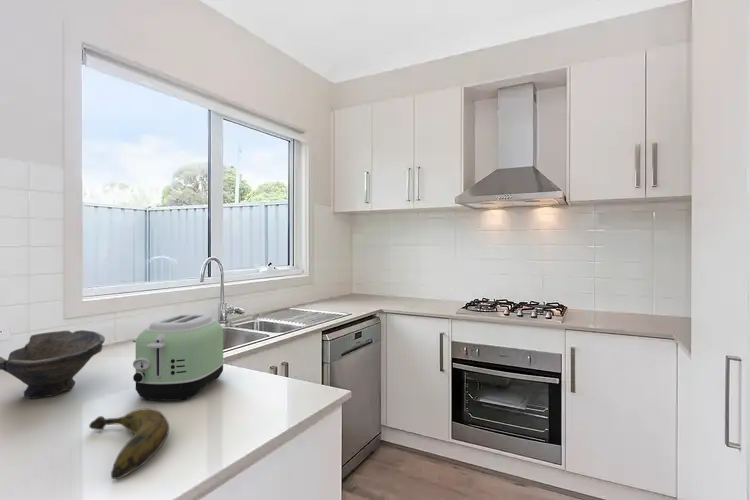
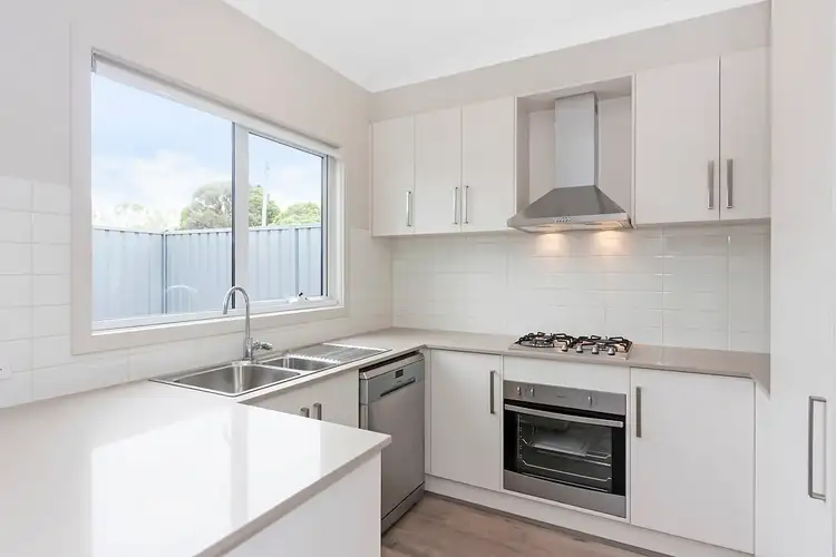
- banana [88,407,170,480]
- bowl [0,329,106,400]
- toaster [132,313,226,401]
